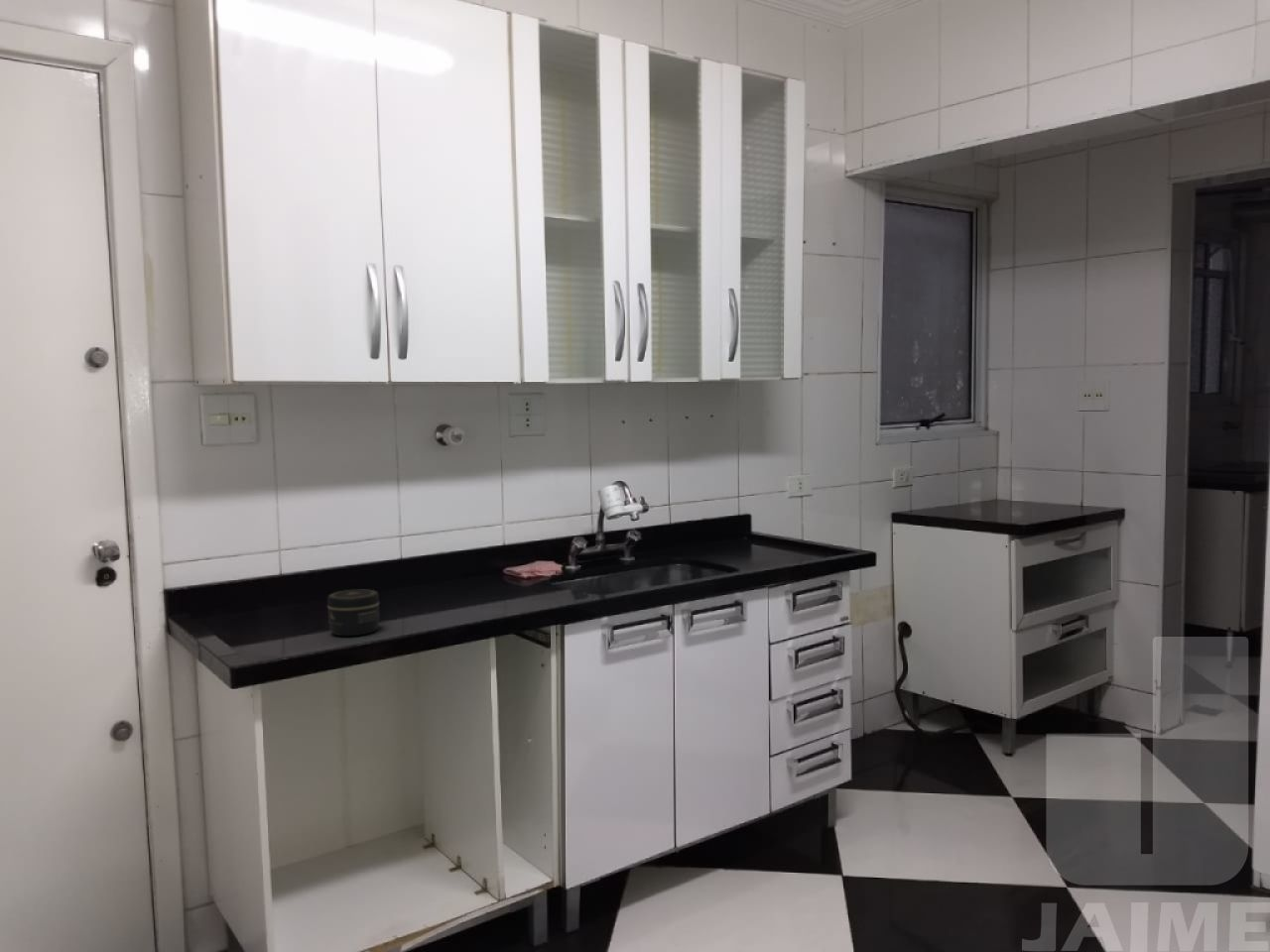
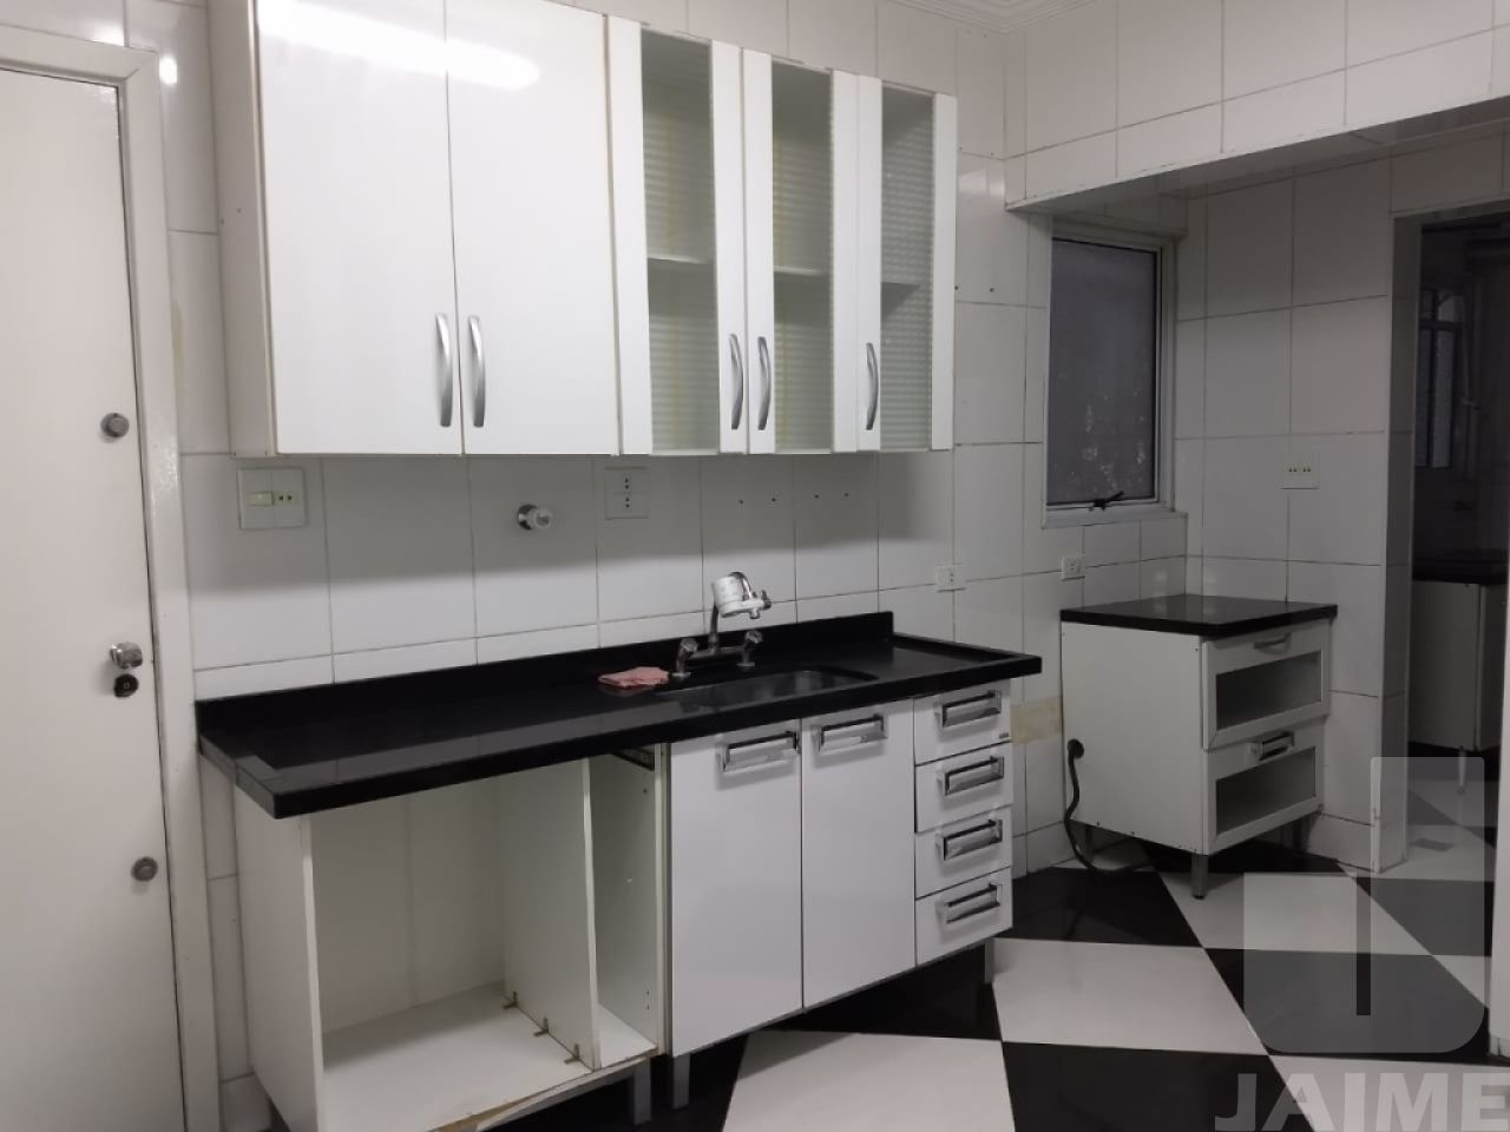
- jar [326,589,380,637]
